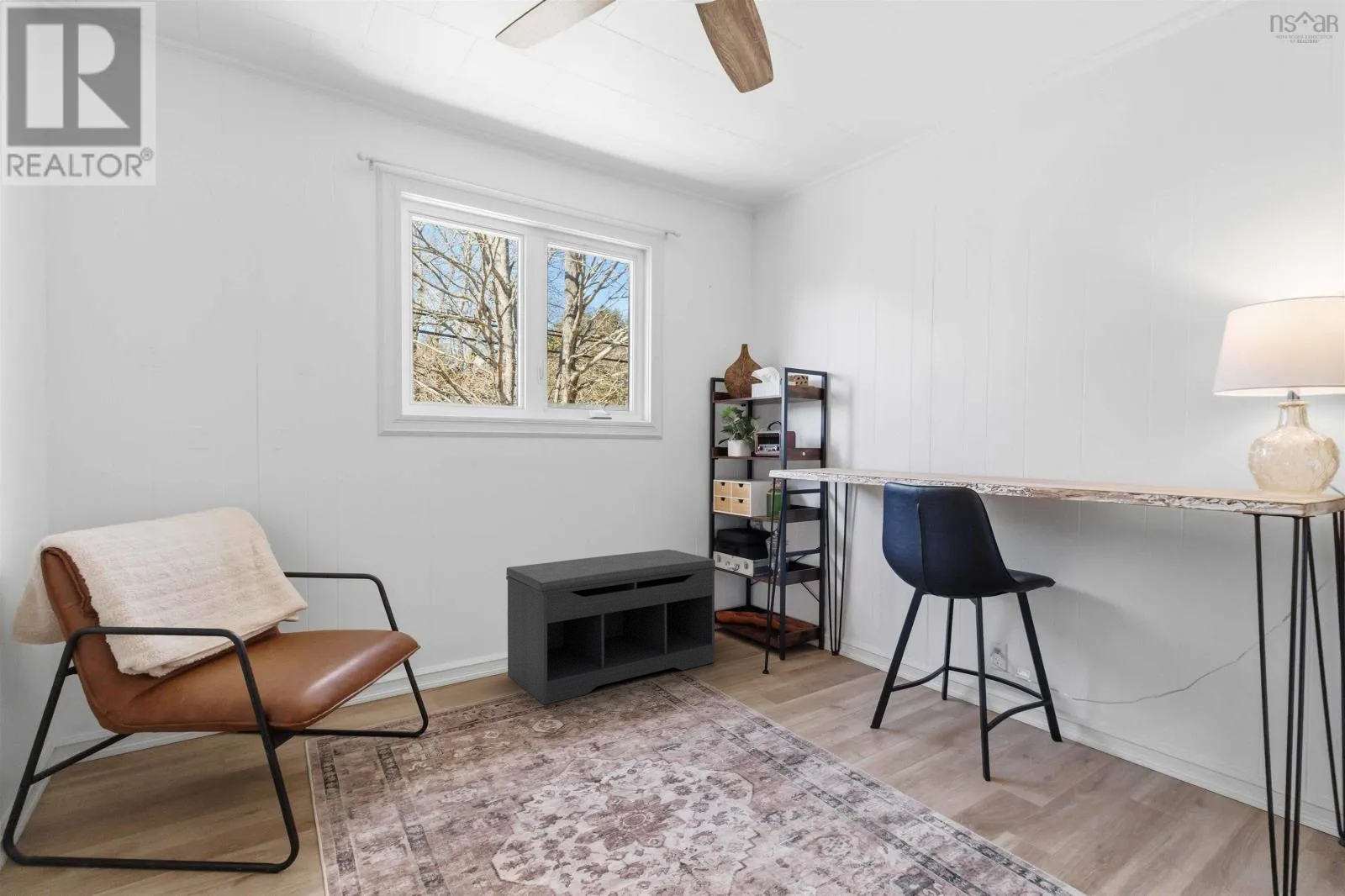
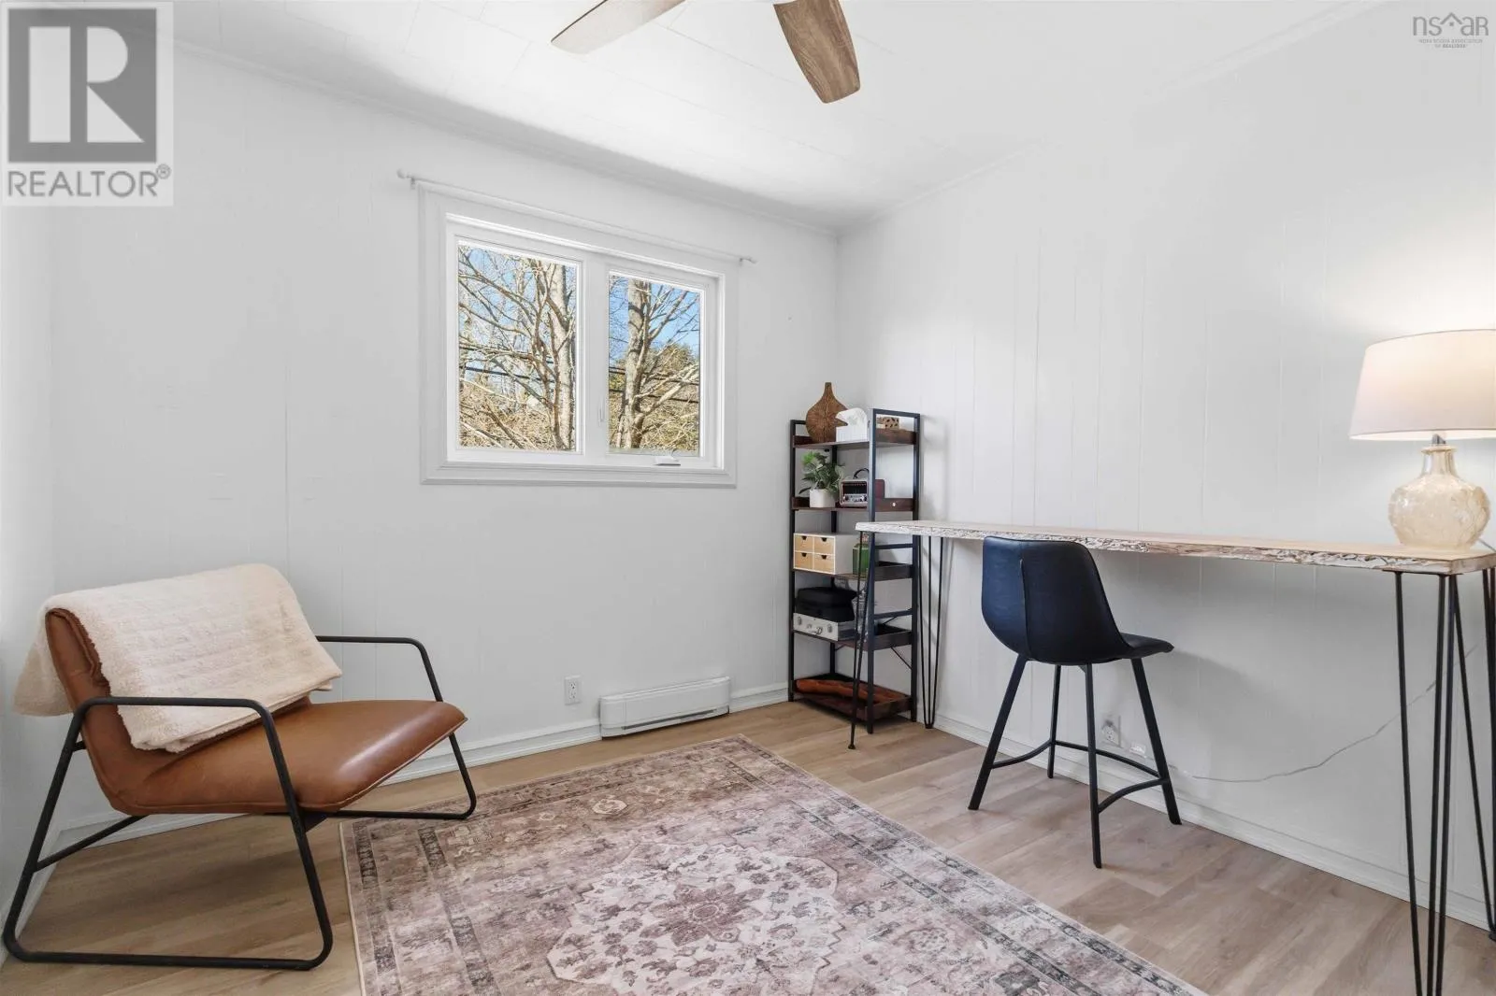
- bench [505,549,716,705]
